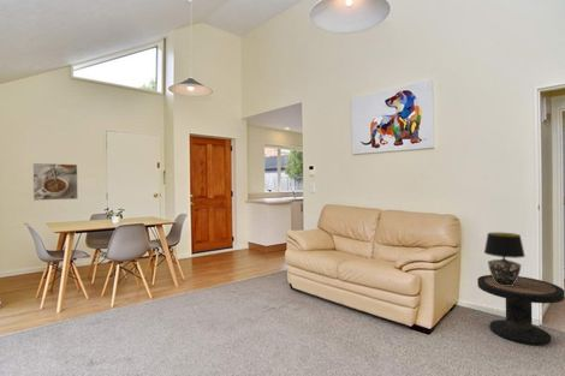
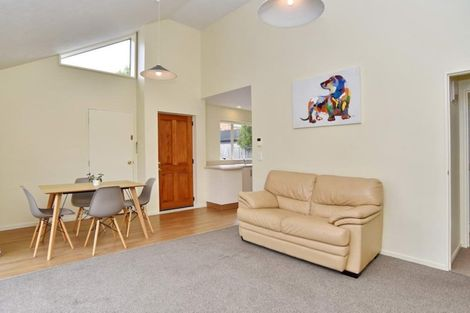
- table lamp [483,232,525,286]
- side table [476,274,565,347]
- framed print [32,162,79,202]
